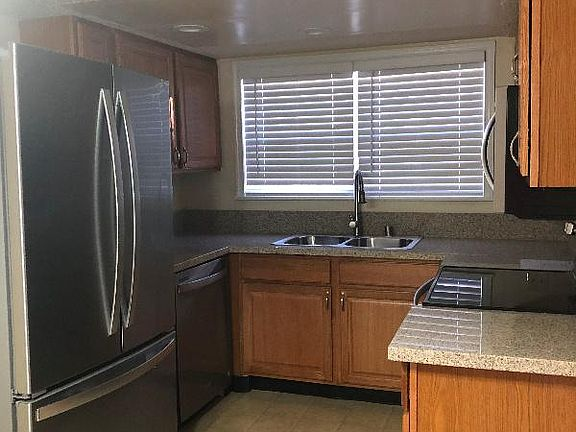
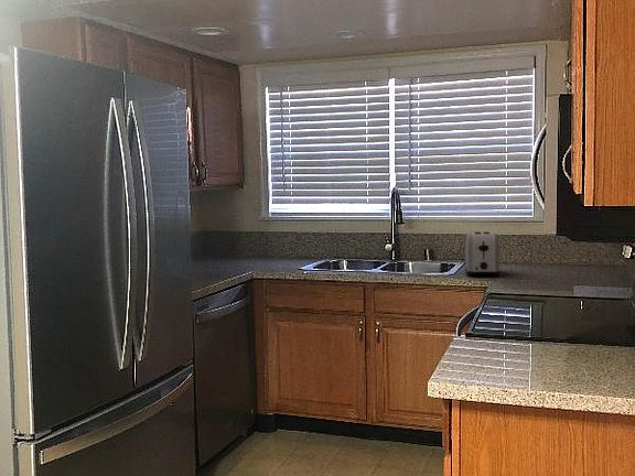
+ toaster [464,230,502,278]
